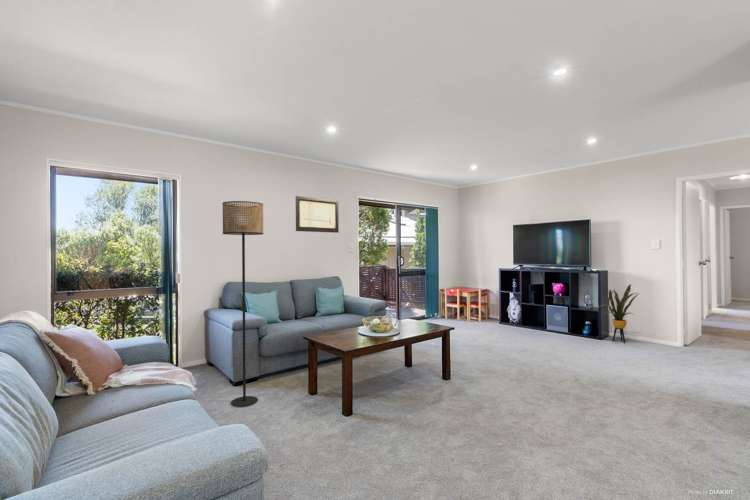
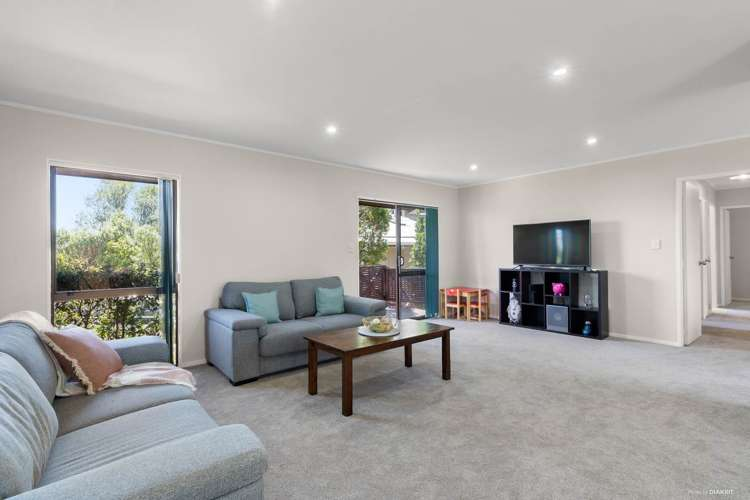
- house plant [598,283,639,344]
- wall art [295,195,340,234]
- floor lamp [221,200,264,408]
